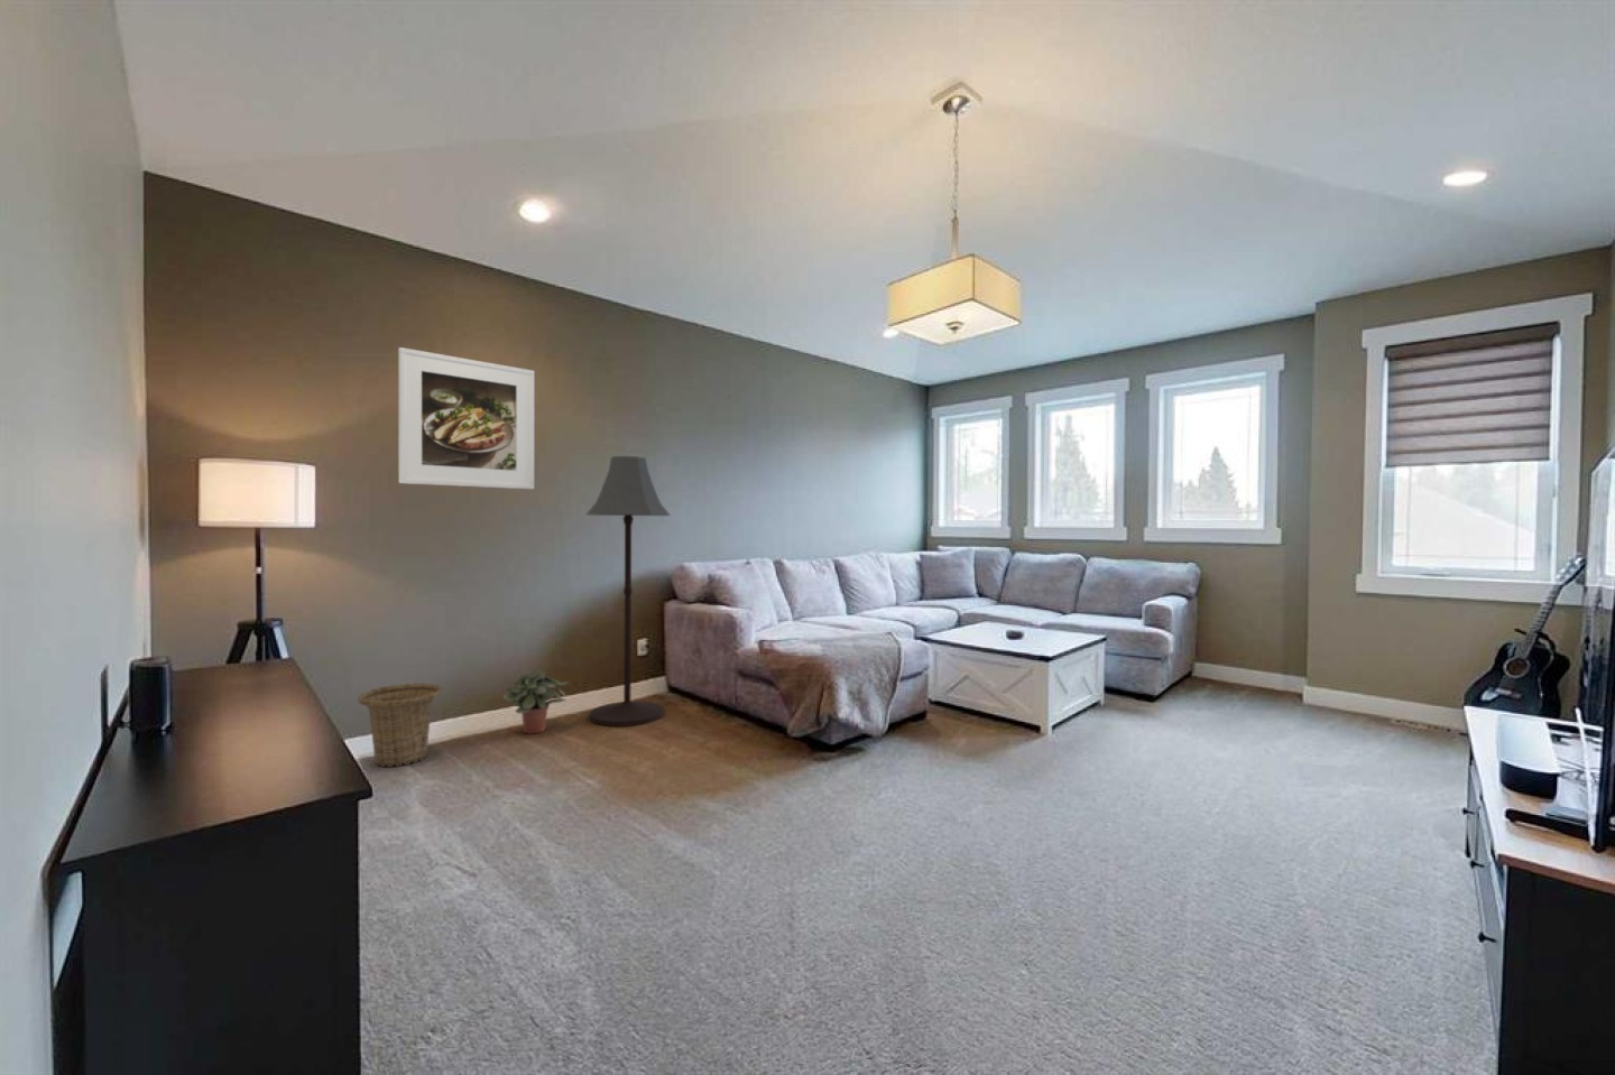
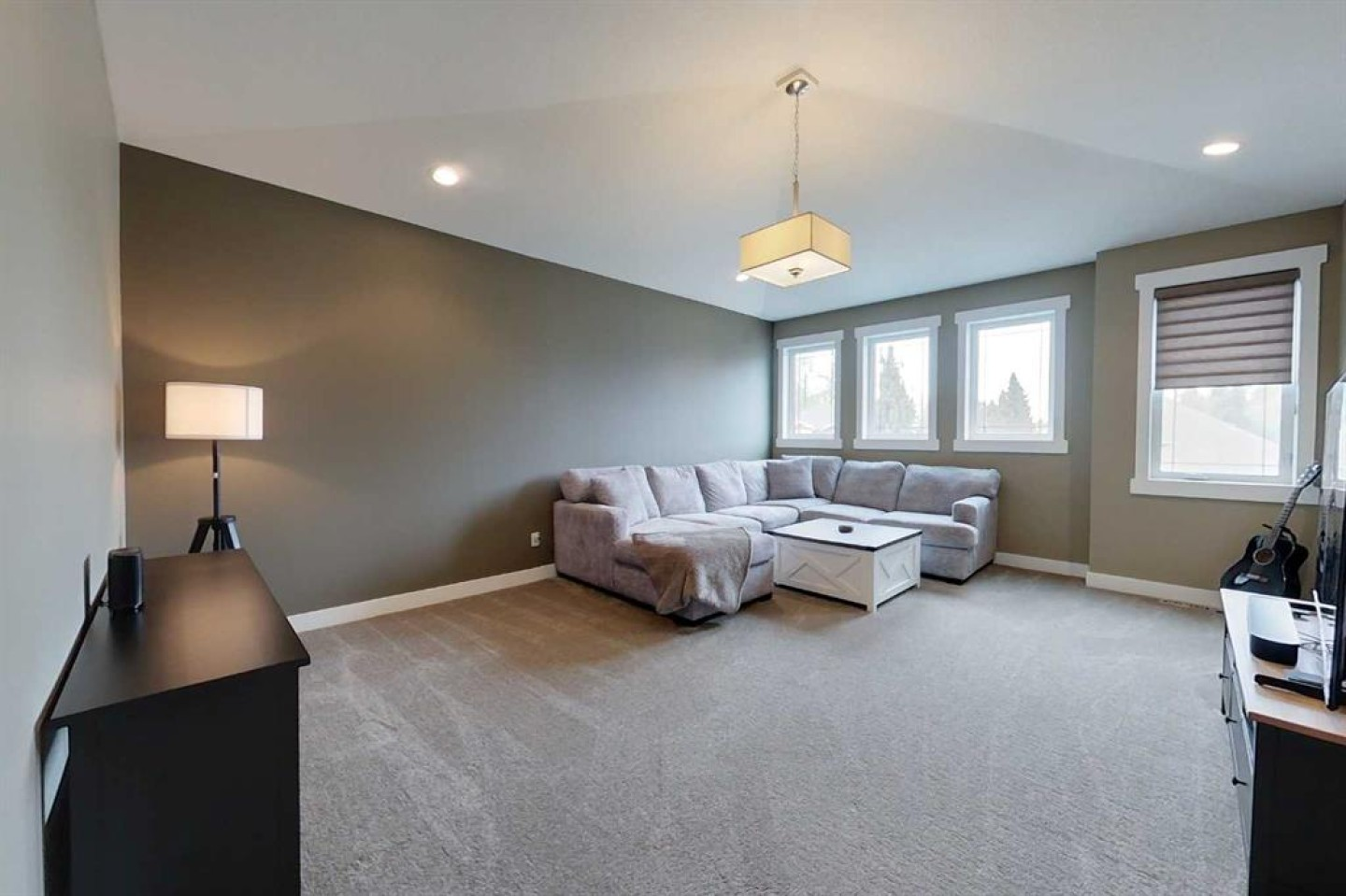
- floor lamp [586,455,672,727]
- basket [356,683,443,768]
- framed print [397,347,535,490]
- potted plant [503,667,570,735]
